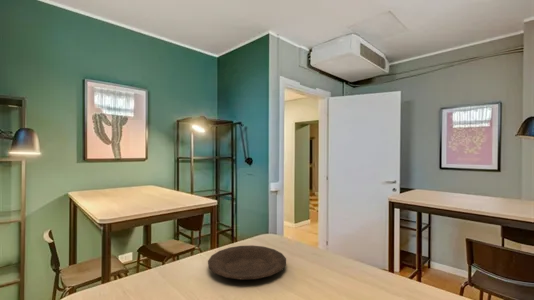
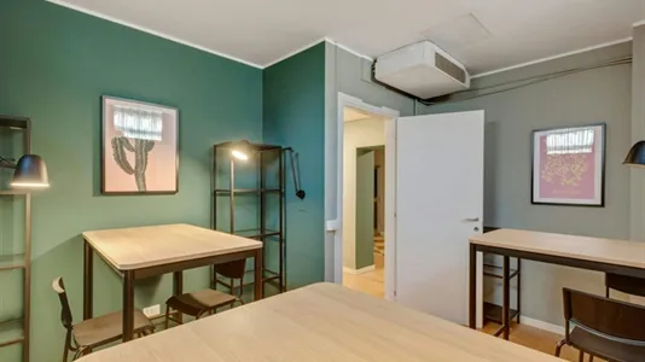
- plate [207,244,287,281]
